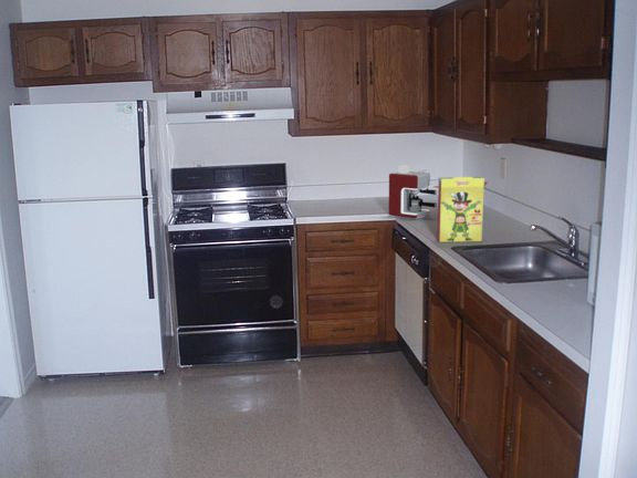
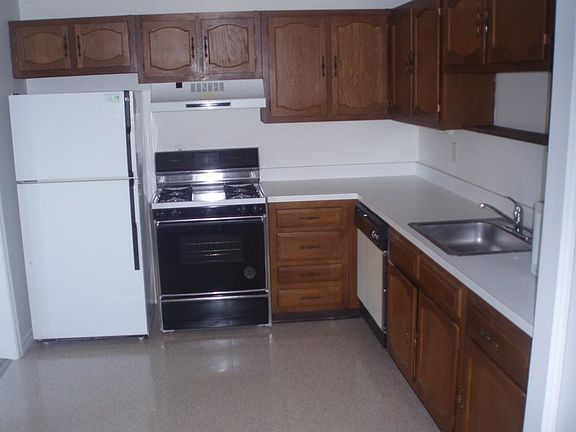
- cereal box [432,176,489,243]
- coffee maker [388,164,438,219]
